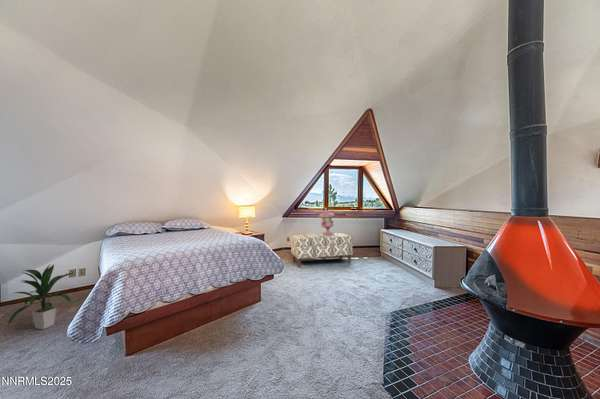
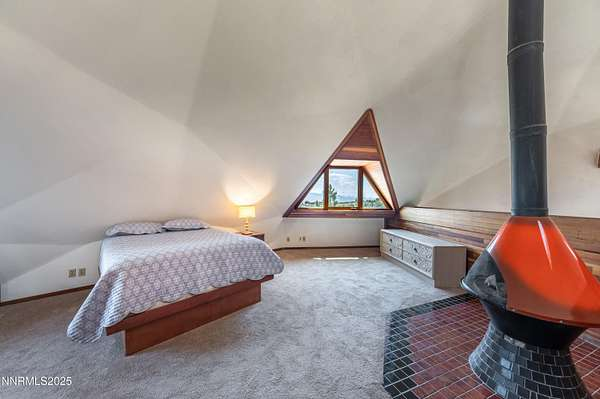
- indoor plant [7,263,78,330]
- decorative urn [317,207,336,236]
- bench [290,232,354,268]
